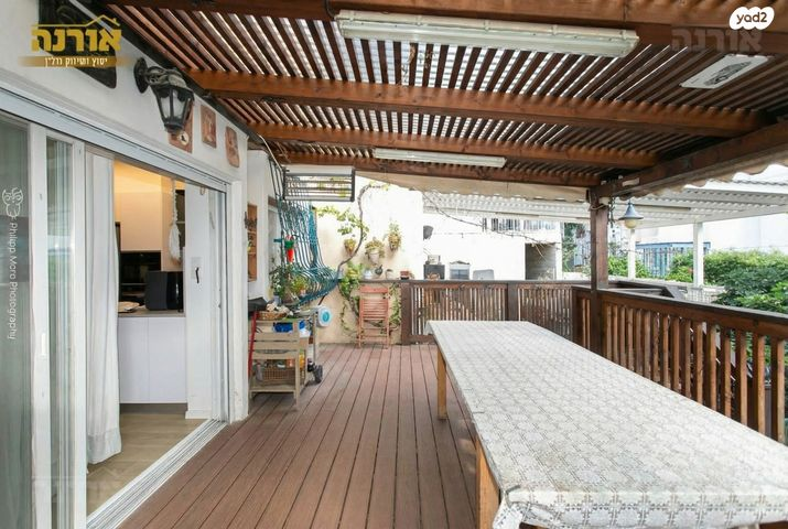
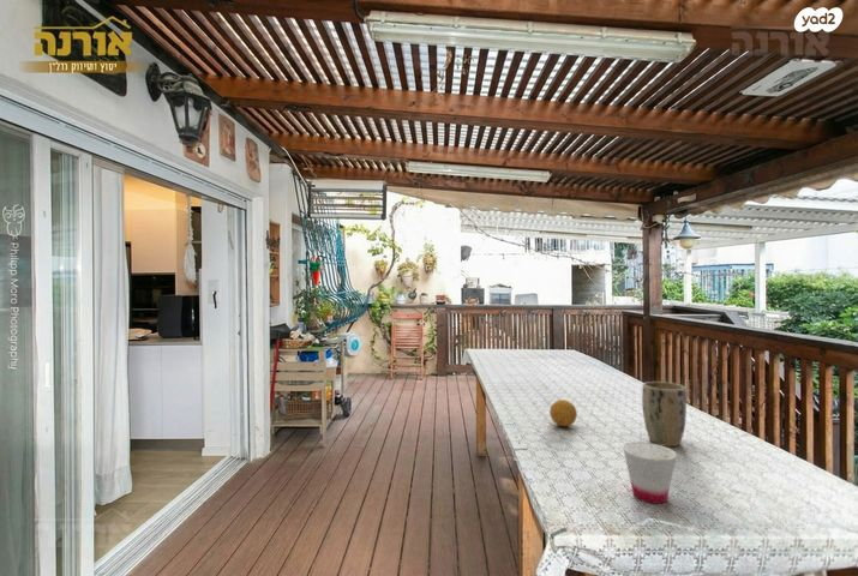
+ plant pot [641,380,688,448]
+ cup [622,442,678,505]
+ fruit [548,398,578,428]
